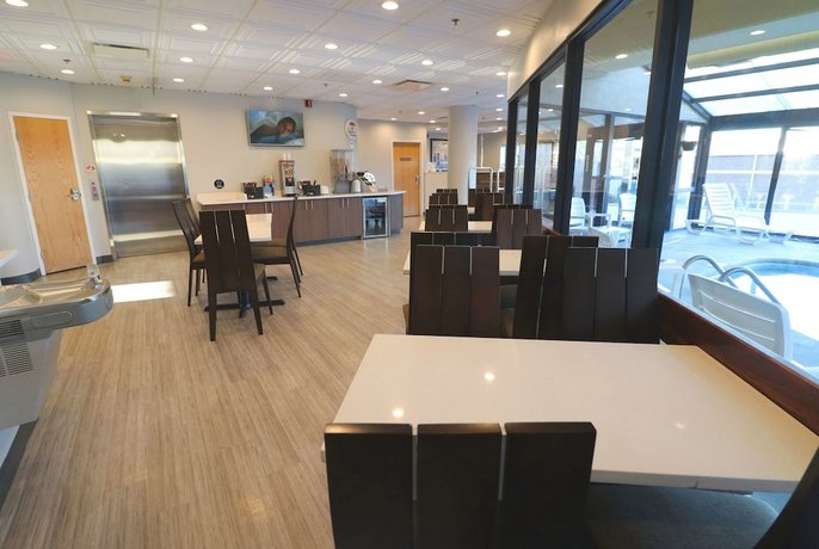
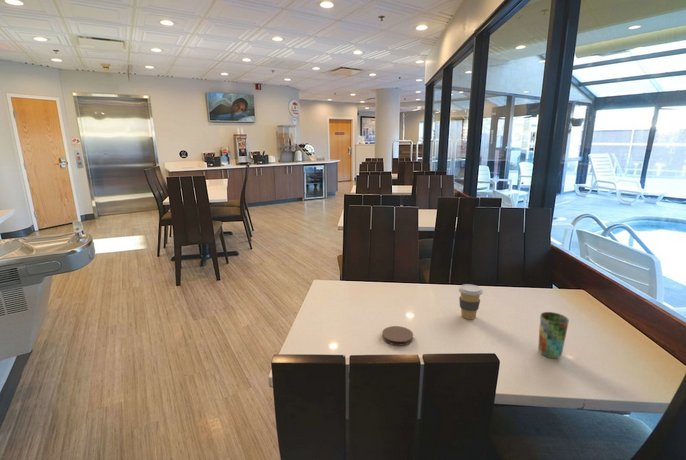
+ cup [537,311,570,360]
+ coffee cup [458,283,484,320]
+ coaster [381,325,414,347]
